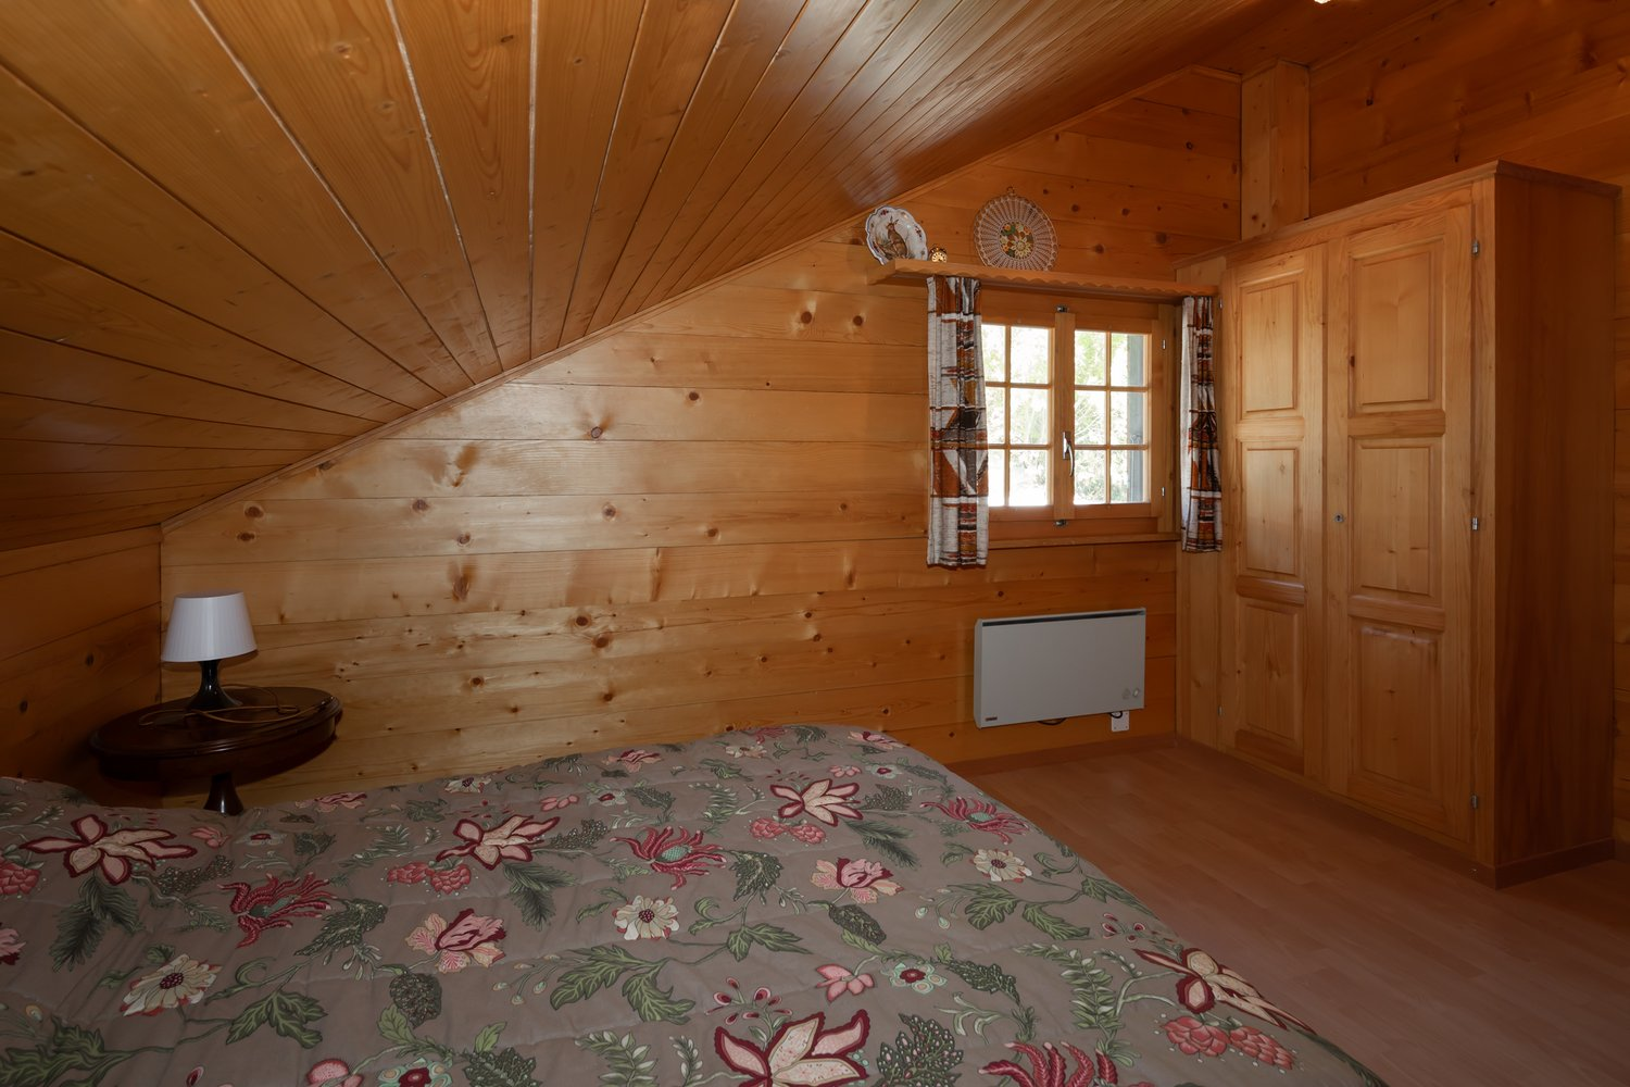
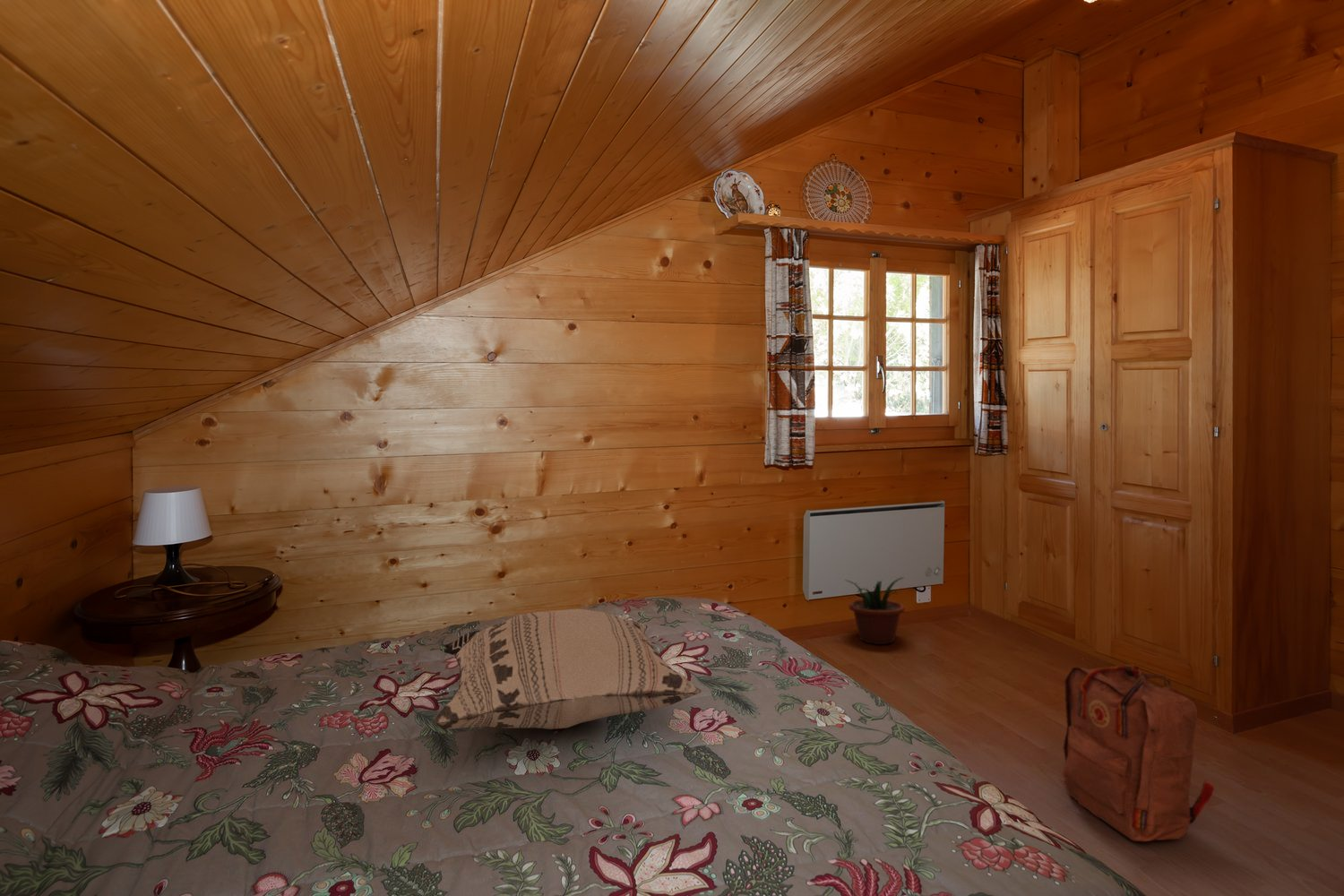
+ potted plant [846,576,905,645]
+ decorative pillow [431,607,702,730]
+ backpack [1062,664,1215,842]
